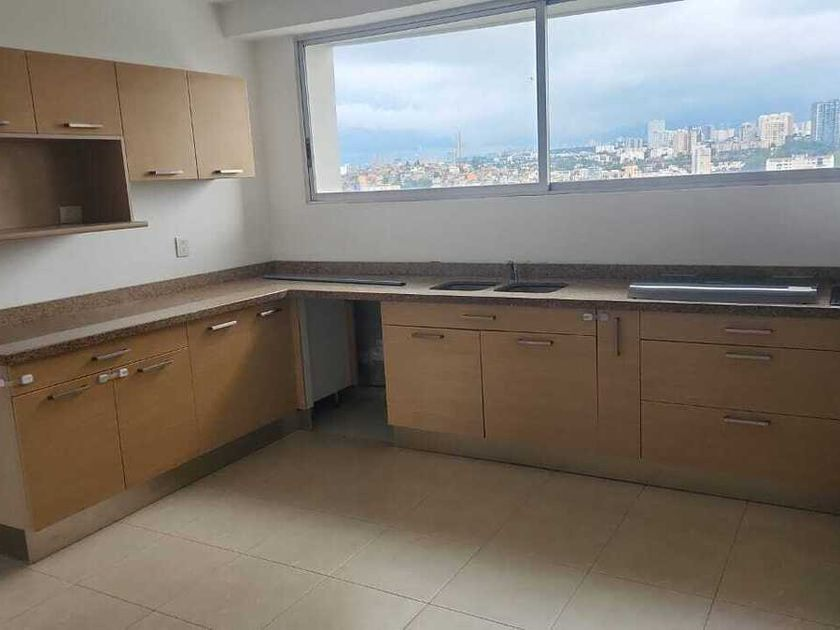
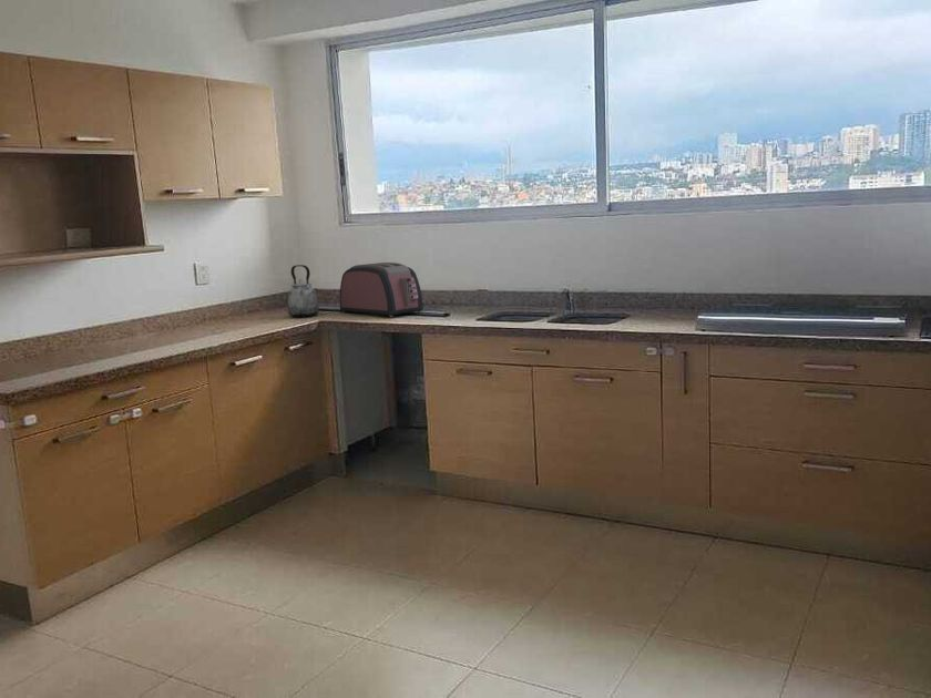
+ toaster [339,261,424,318]
+ kettle [287,264,320,318]
